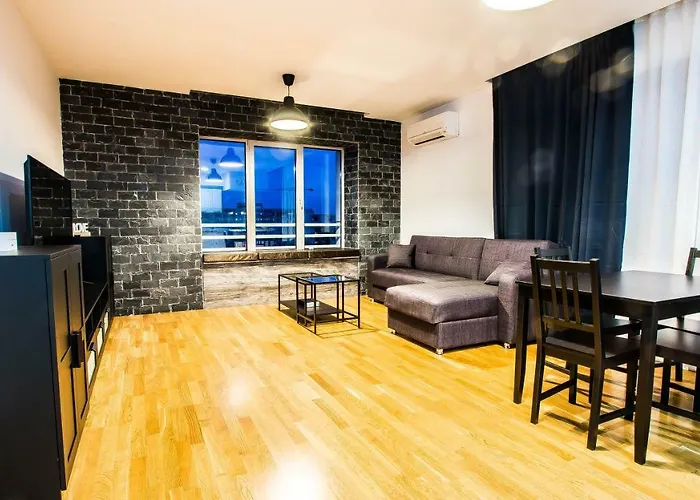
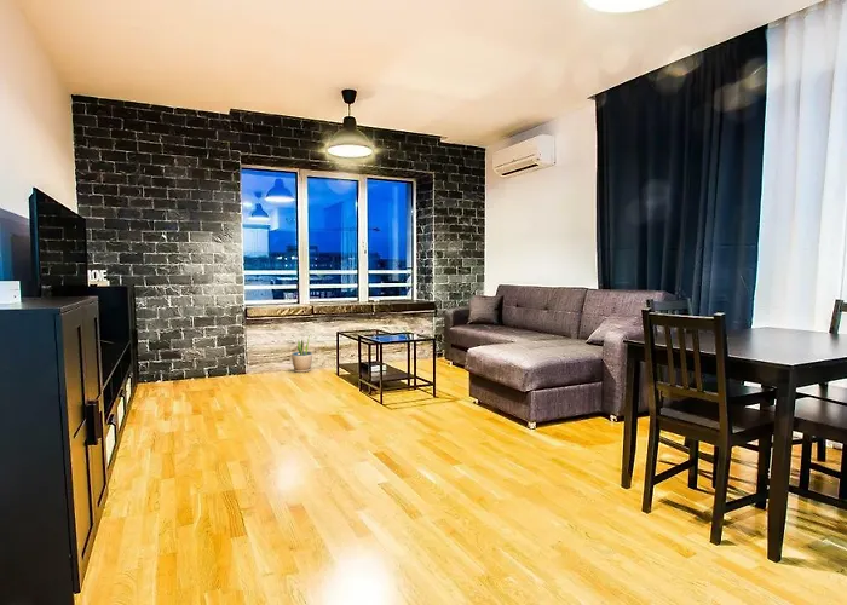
+ potted plant [290,335,313,374]
